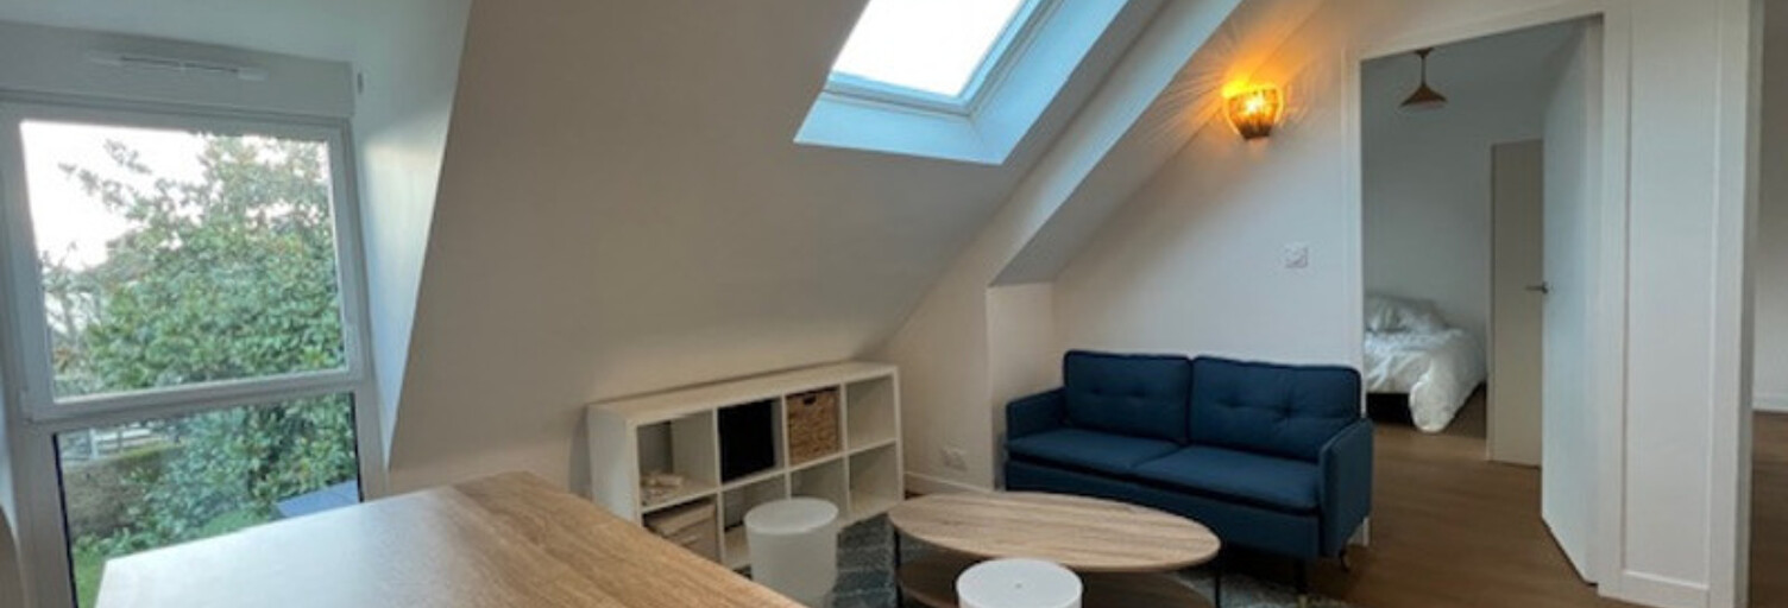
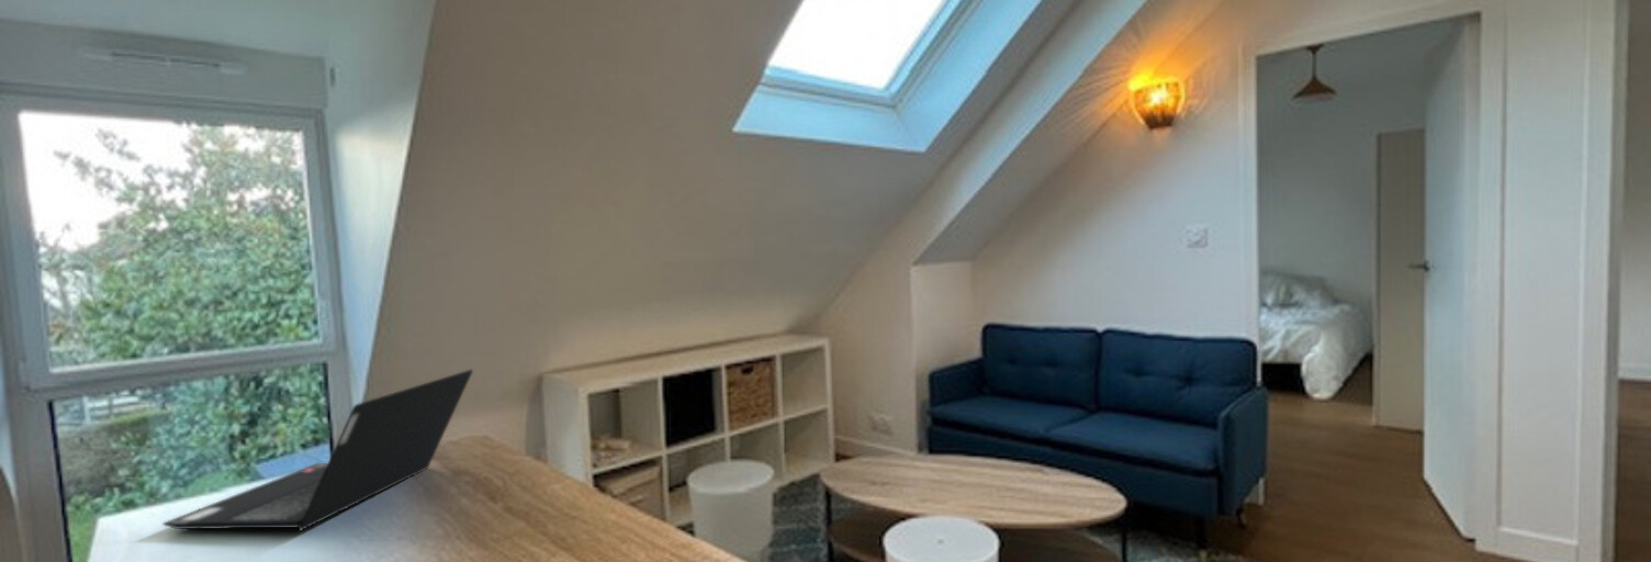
+ laptop computer [161,369,474,532]
